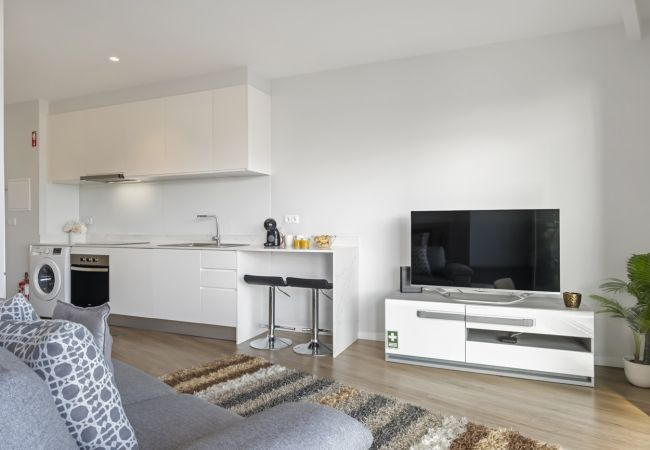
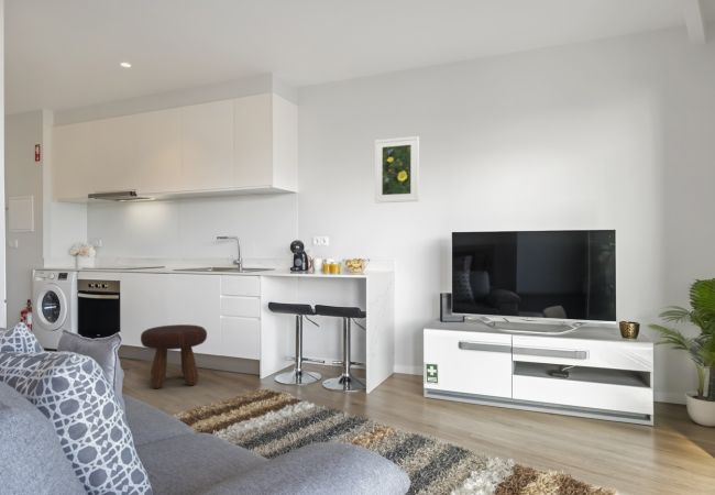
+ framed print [374,135,420,204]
+ footstool [140,323,208,389]
